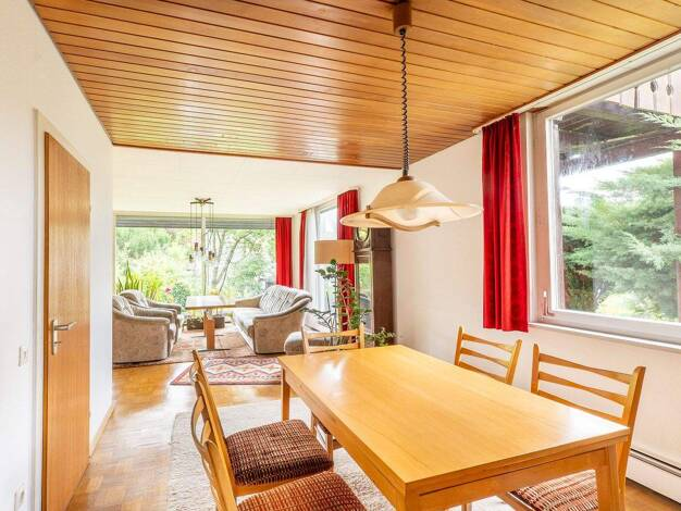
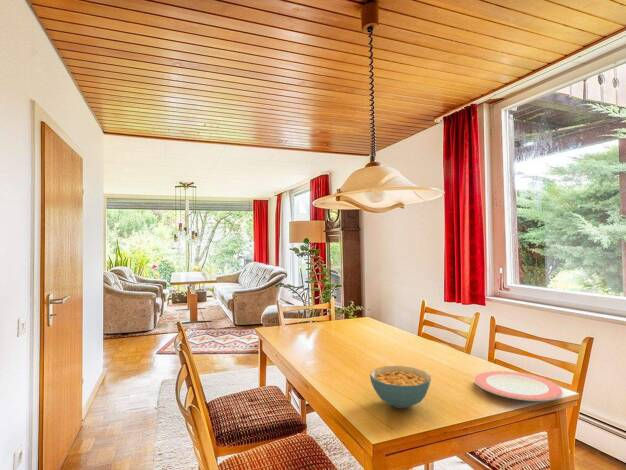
+ cereal bowl [369,365,432,409]
+ plate [473,370,564,402]
